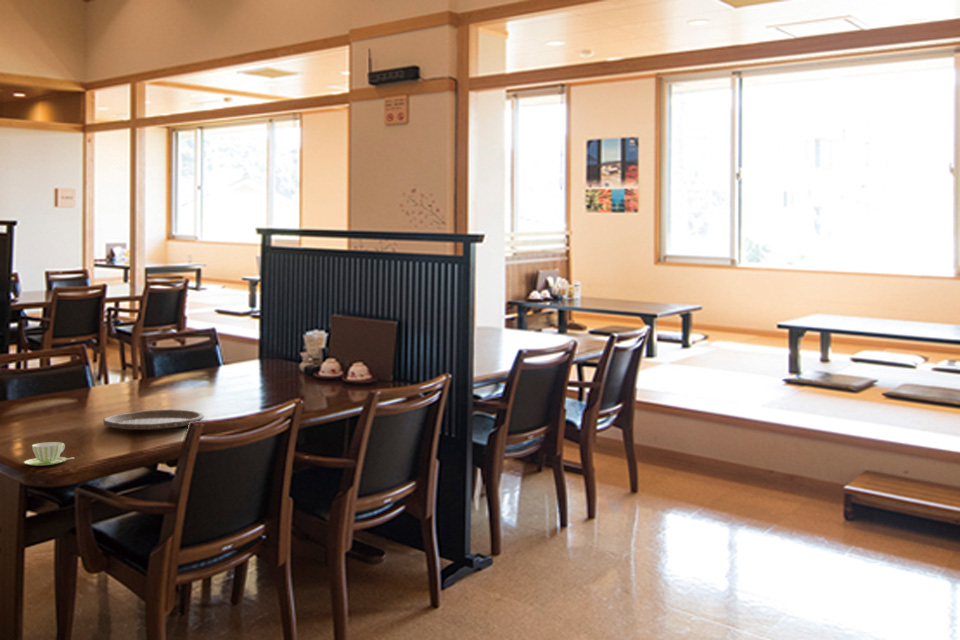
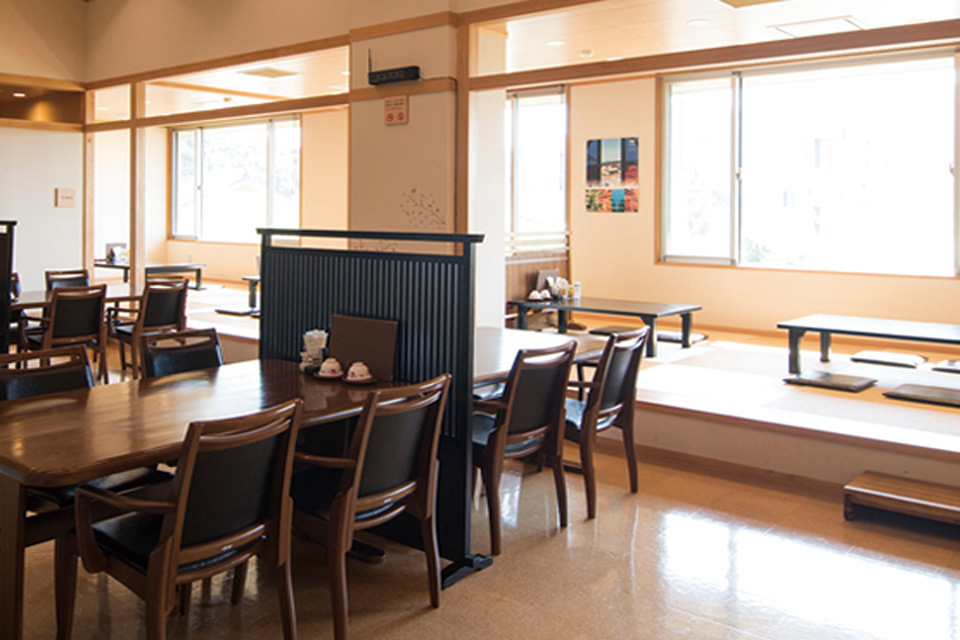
- cup [23,441,75,467]
- plate [102,408,205,431]
